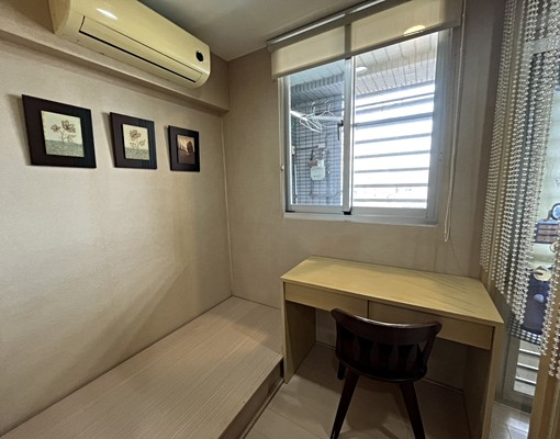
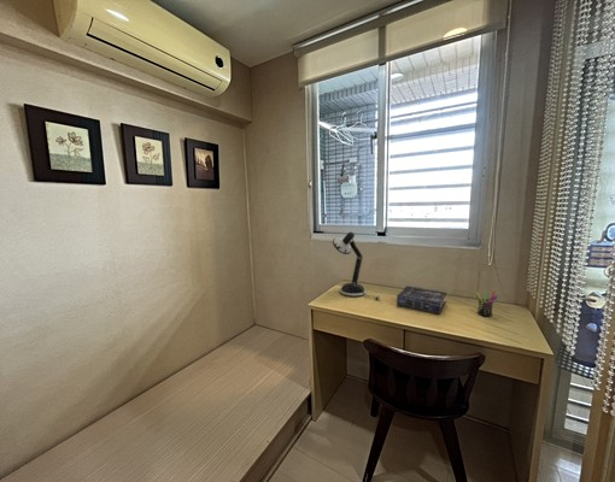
+ desk lamp [332,231,382,301]
+ book [396,284,447,316]
+ pen holder [475,290,498,318]
